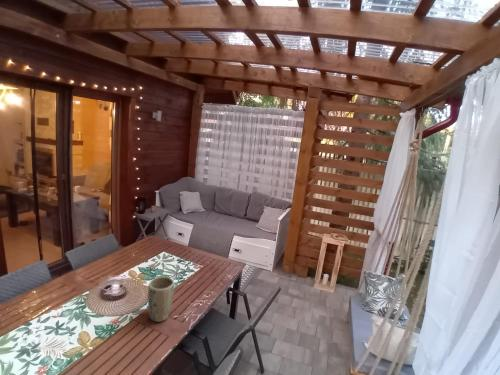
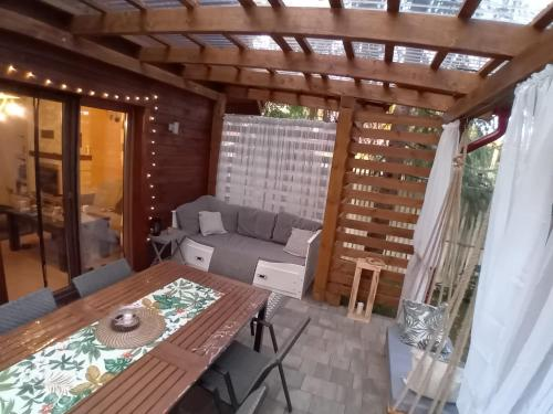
- plant pot [147,276,175,323]
